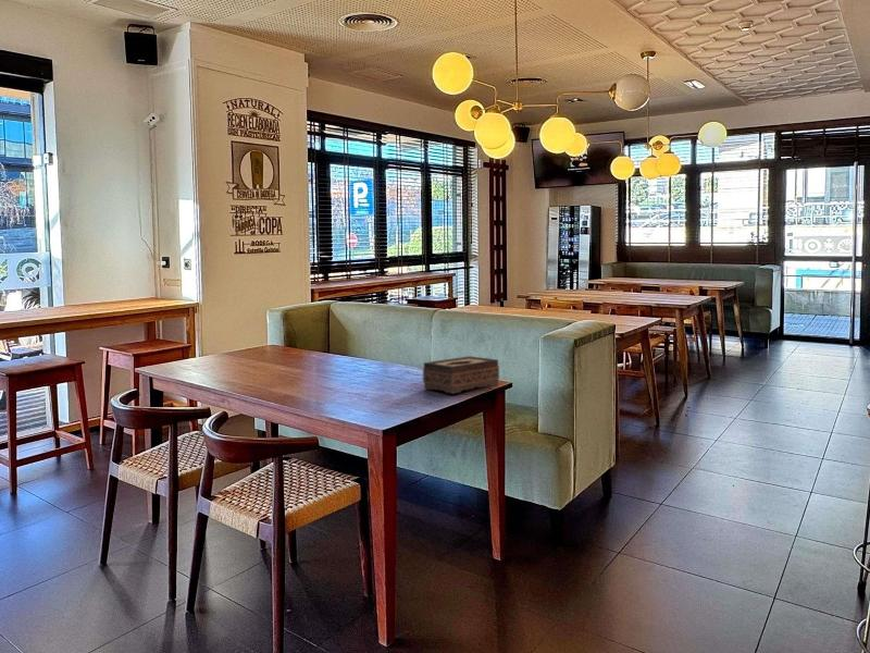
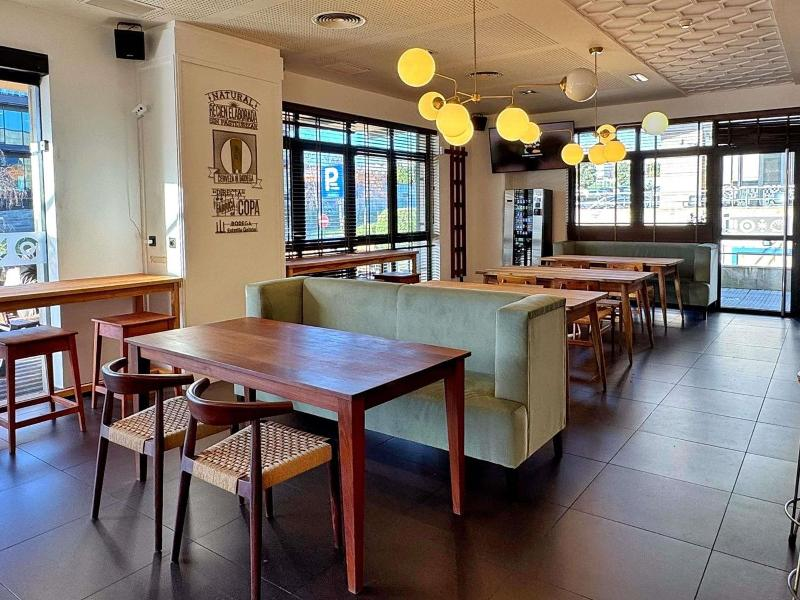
- tissue box [422,355,500,395]
